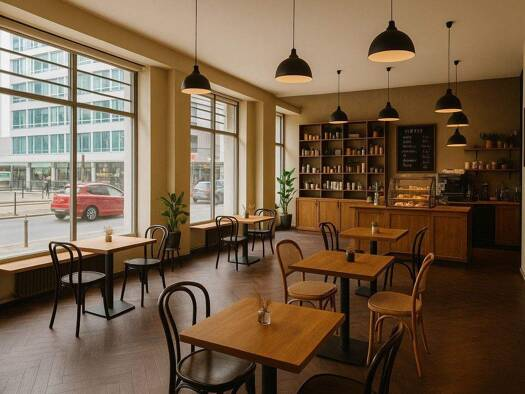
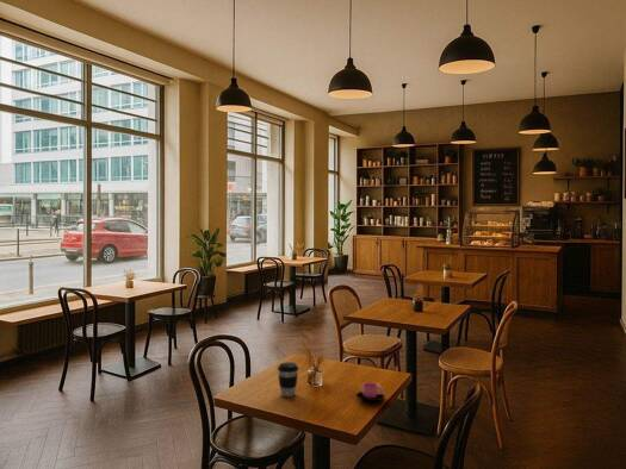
+ cup [355,381,385,402]
+ coffee cup [277,362,299,398]
